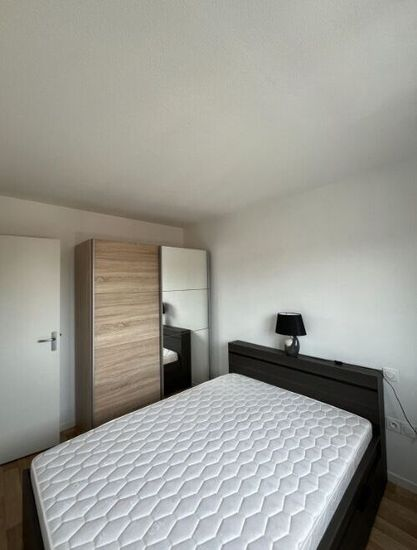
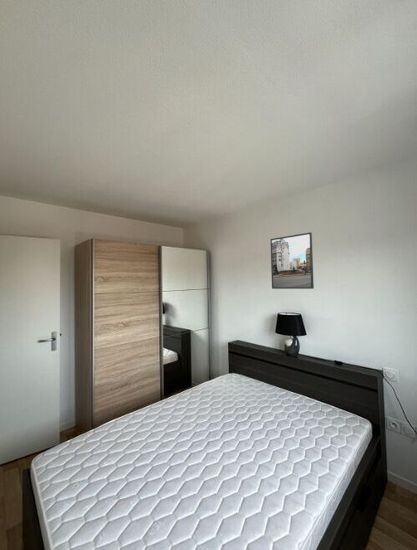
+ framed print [270,231,315,290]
